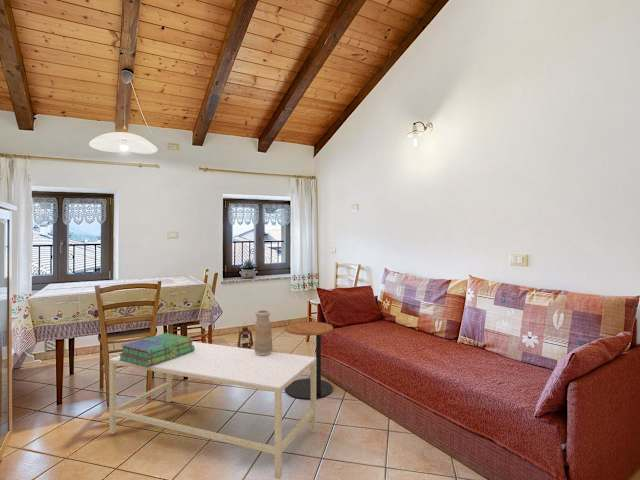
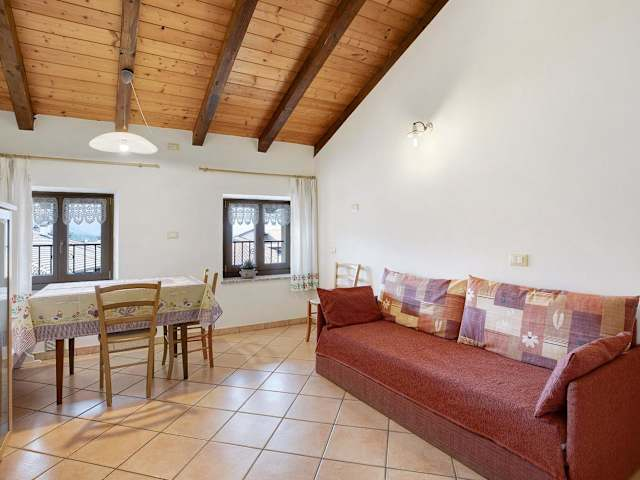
- stack of books [118,332,195,367]
- lantern [236,322,254,349]
- coffee table [108,341,317,480]
- vase [253,309,274,355]
- side table [284,321,334,400]
